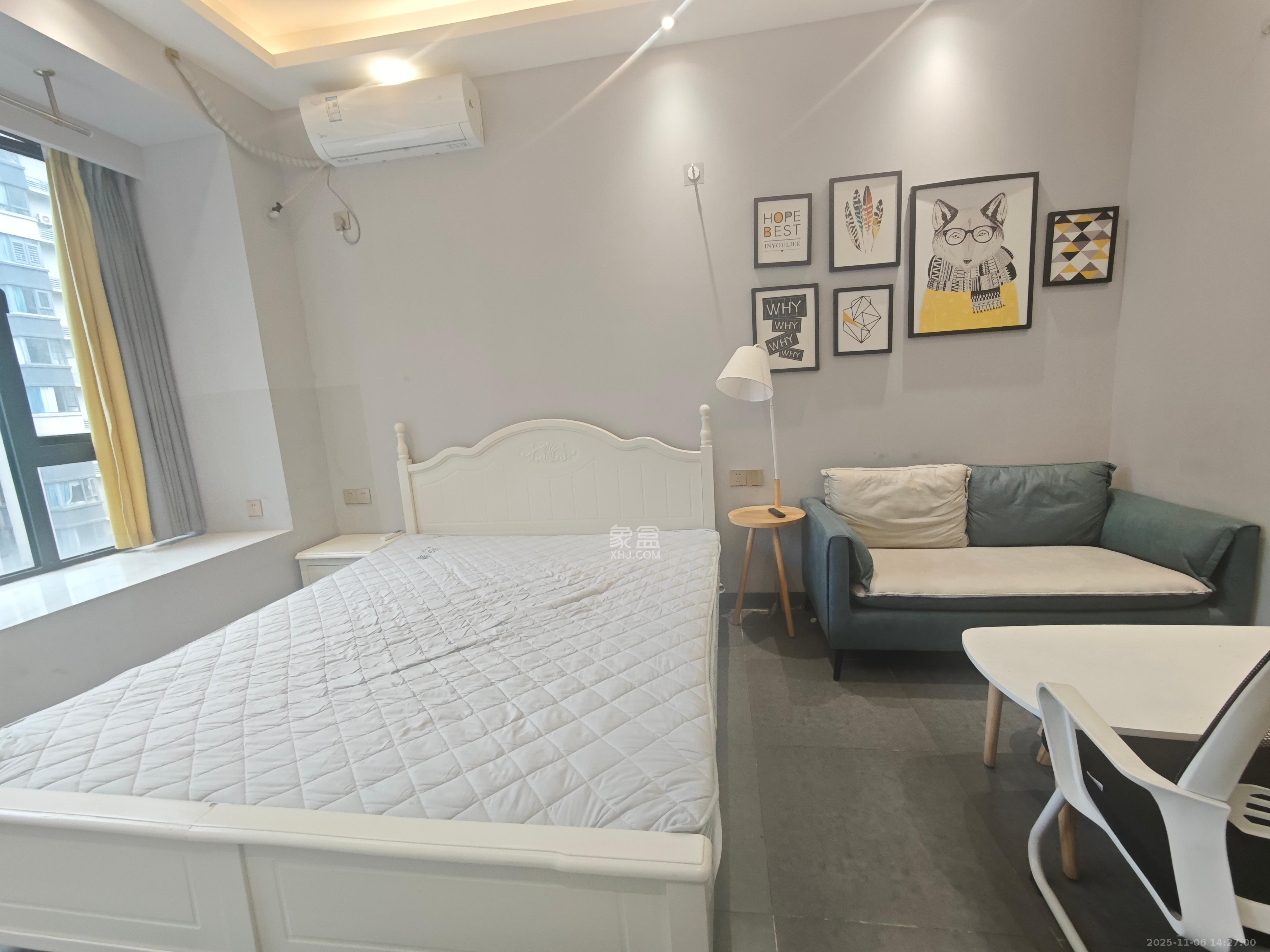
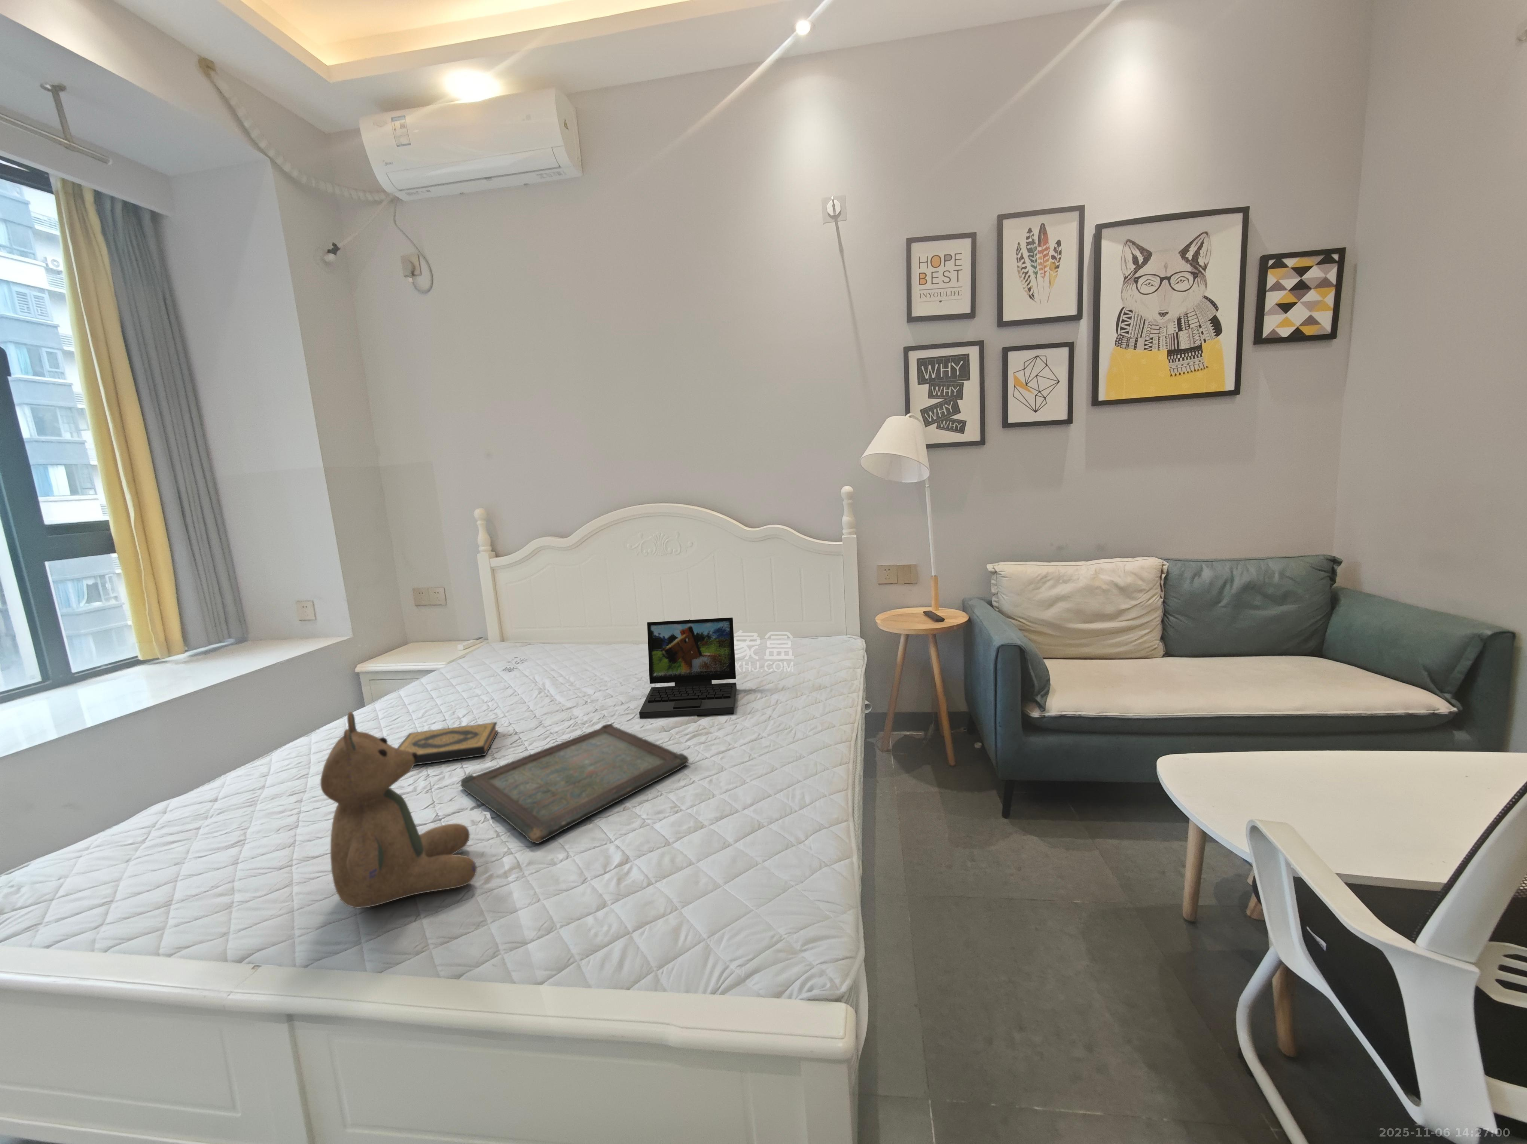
+ serving tray [461,723,689,844]
+ hardback book [397,721,499,765]
+ laptop [638,618,737,719]
+ teddy bear [320,711,477,908]
